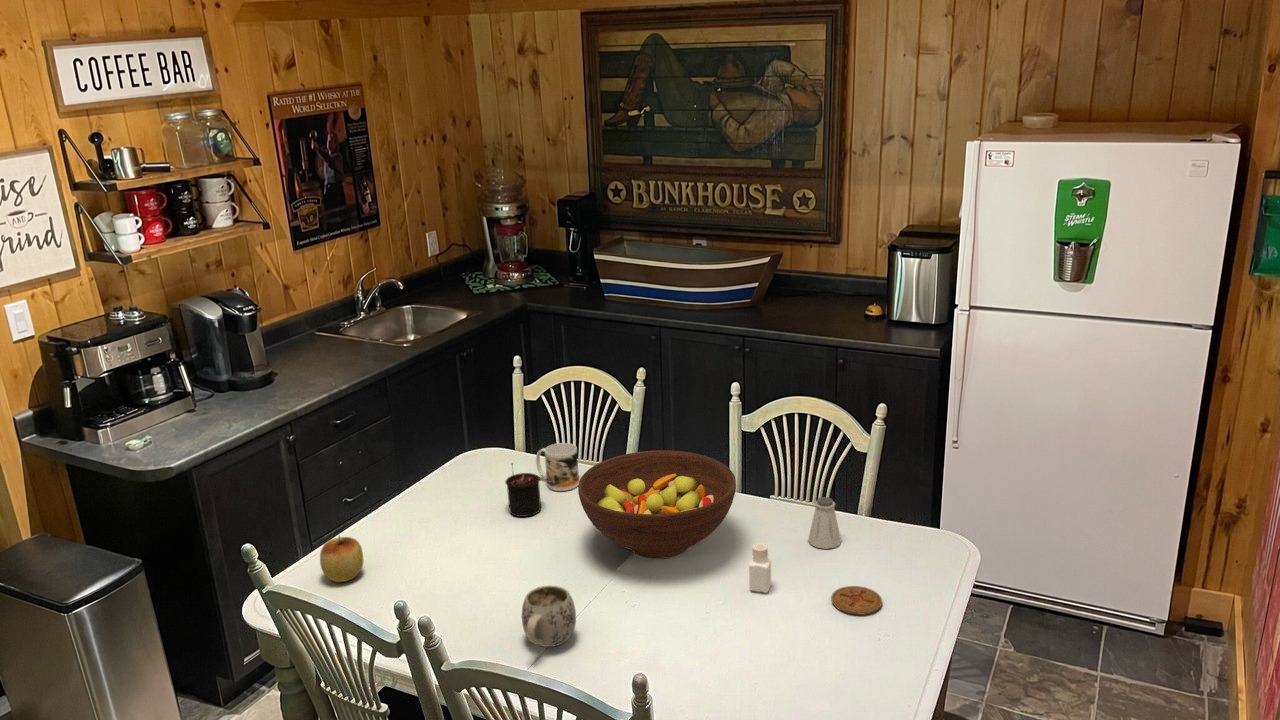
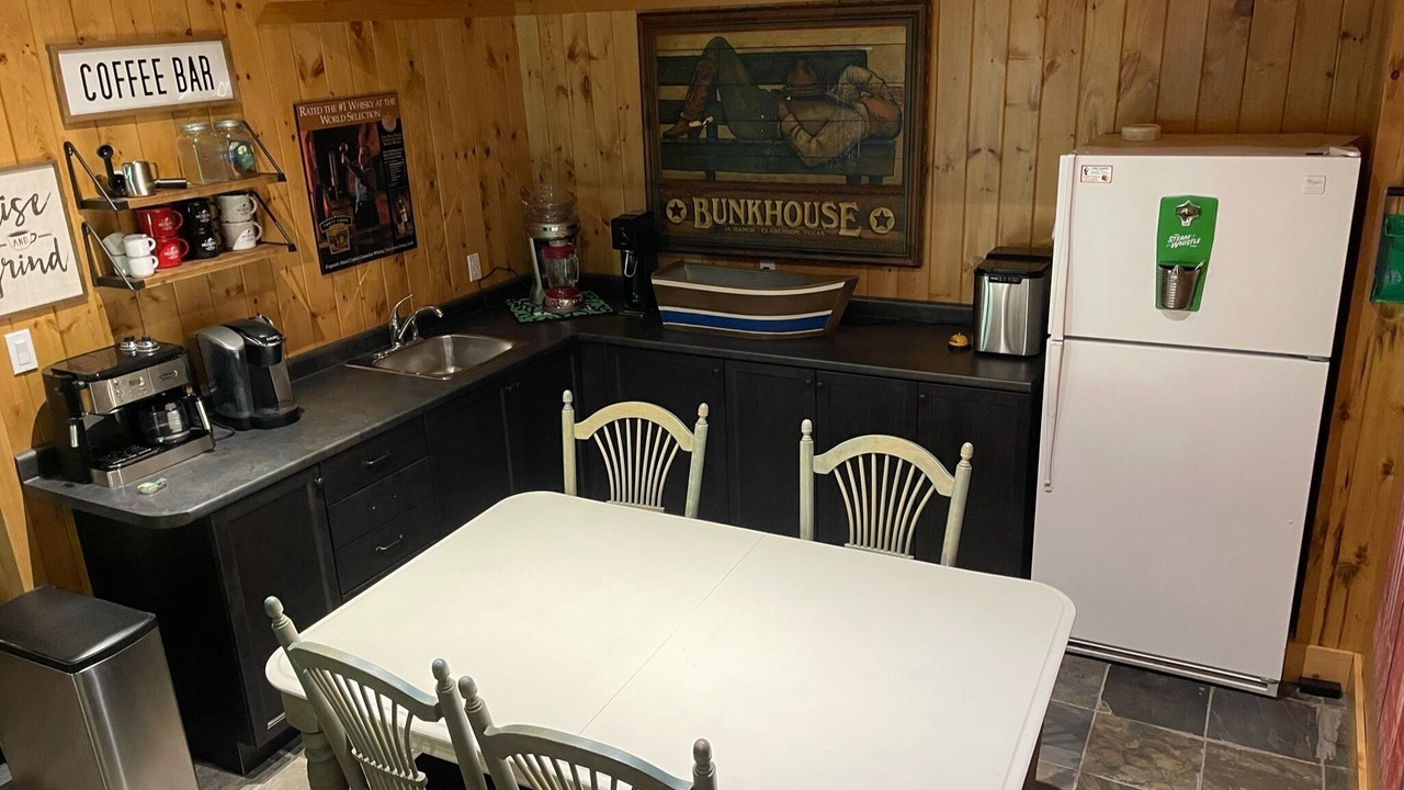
- pepper shaker [748,542,772,594]
- mug [535,442,580,492]
- apple [319,534,364,583]
- coaster [830,585,883,616]
- saltshaker [807,496,842,550]
- candle [504,462,542,518]
- mug [521,584,577,648]
- fruit bowl [577,449,737,559]
